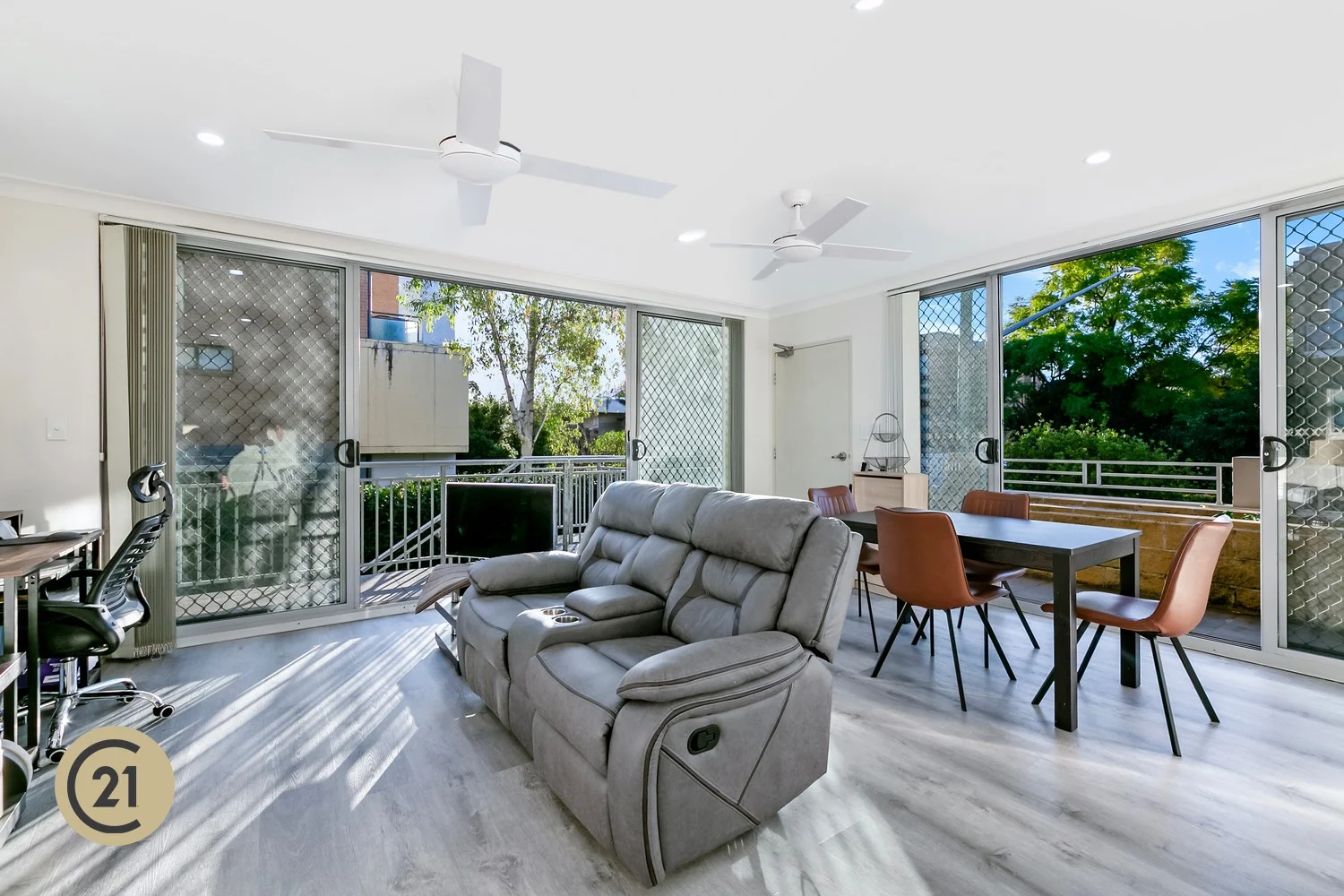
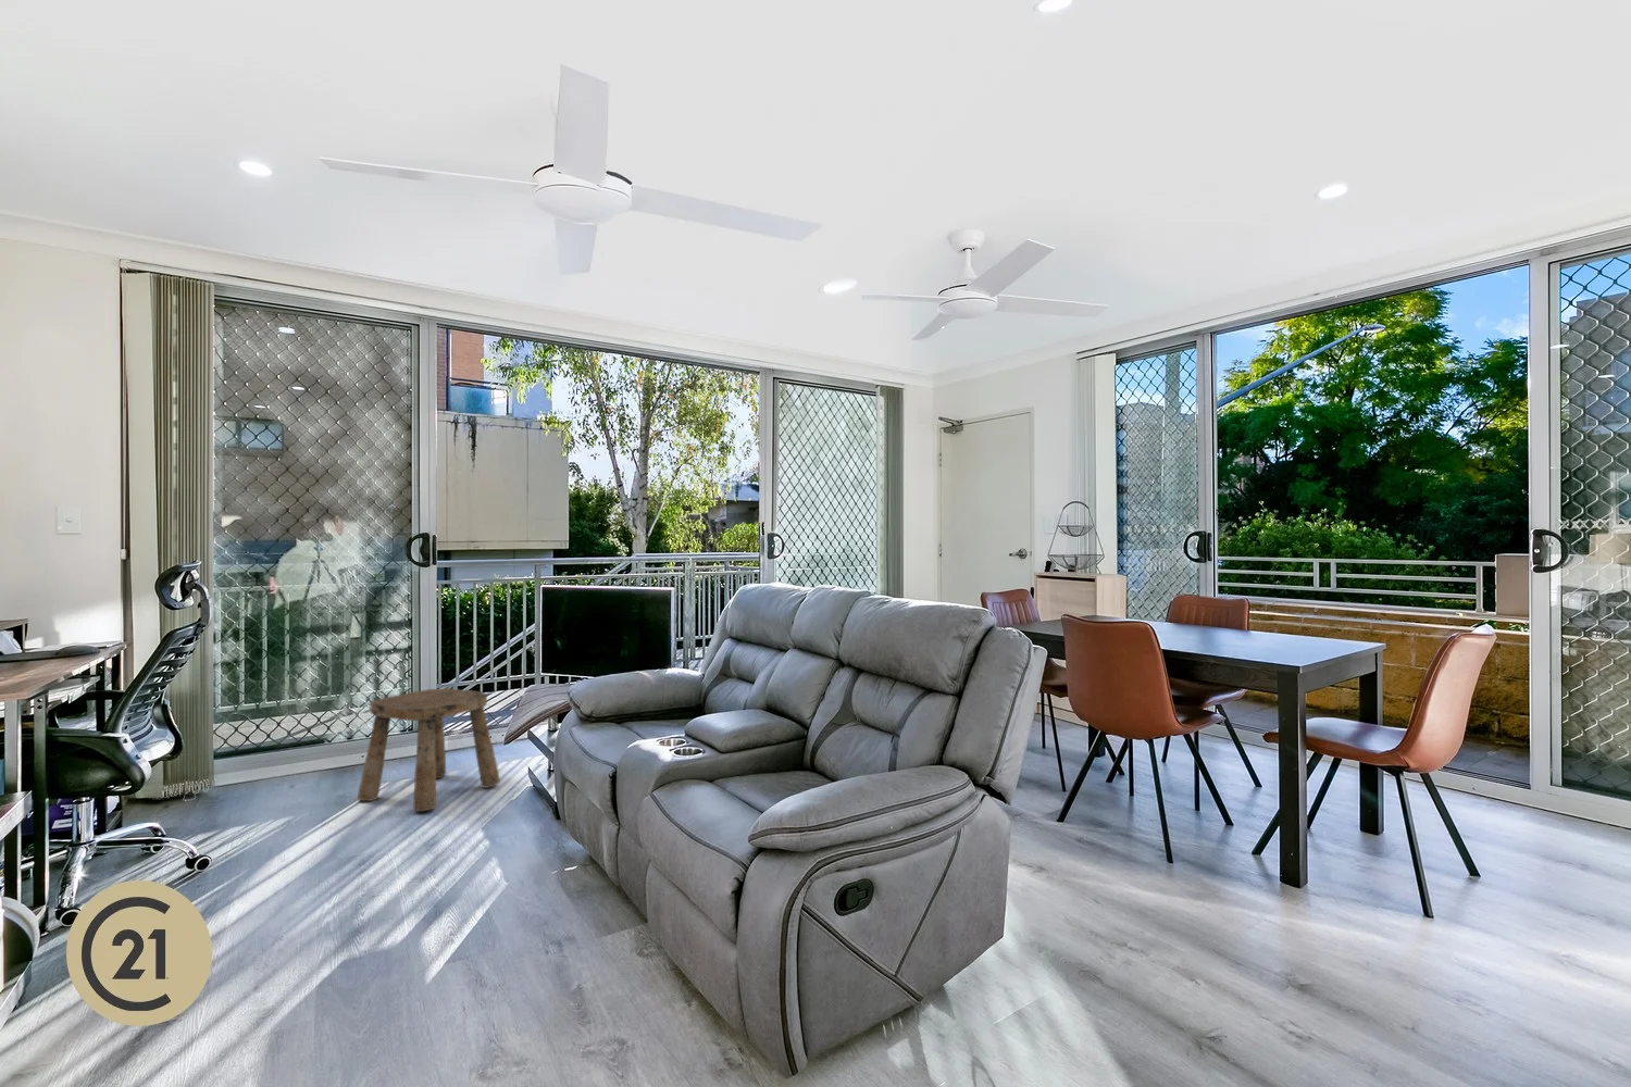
+ stool [357,687,501,813]
